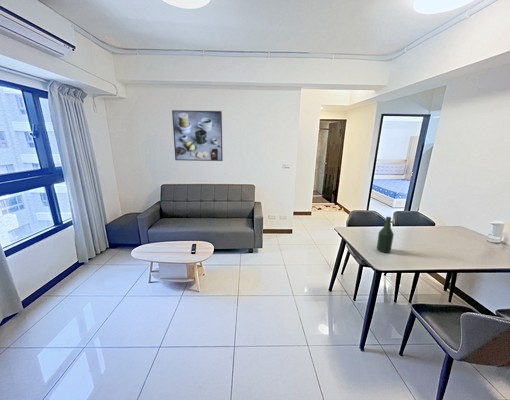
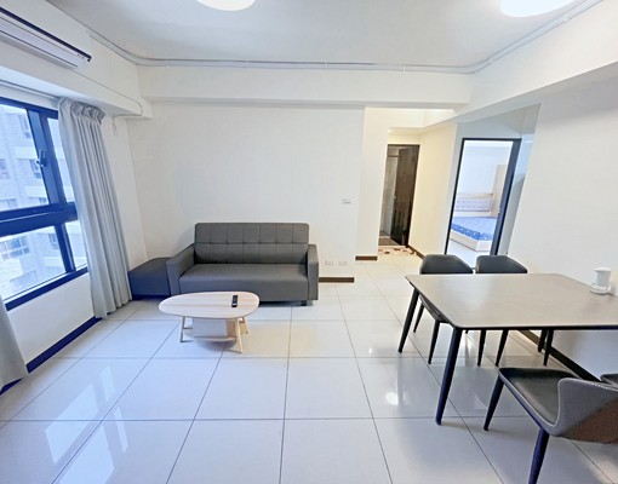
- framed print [171,109,224,162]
- bottle [376,216,395,254]
